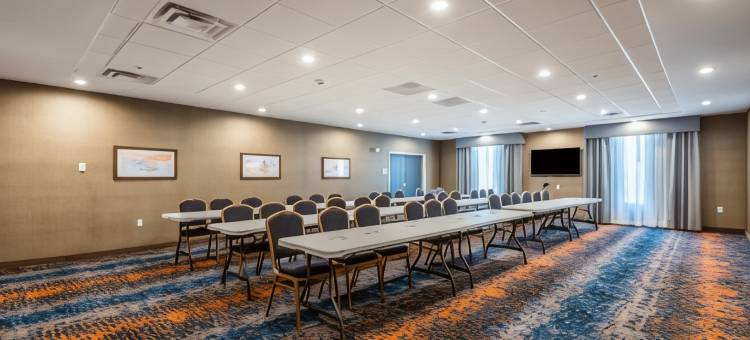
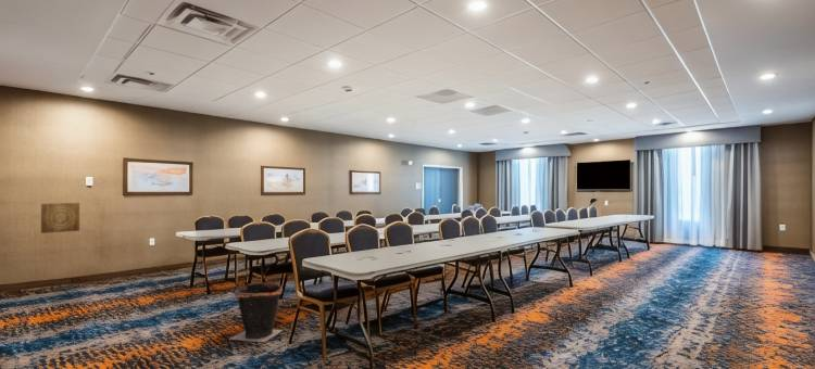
+ wall art [40,202,80,234]
+ waste bin [227,278,284,343]
